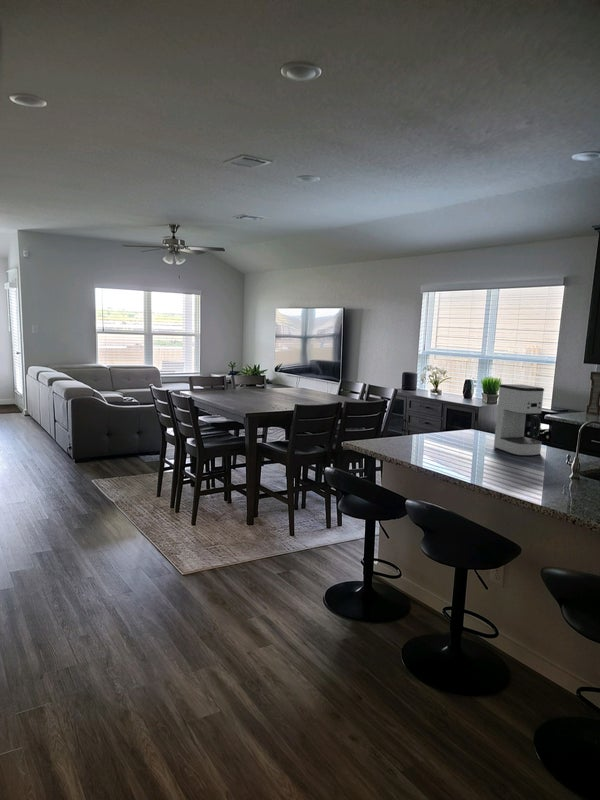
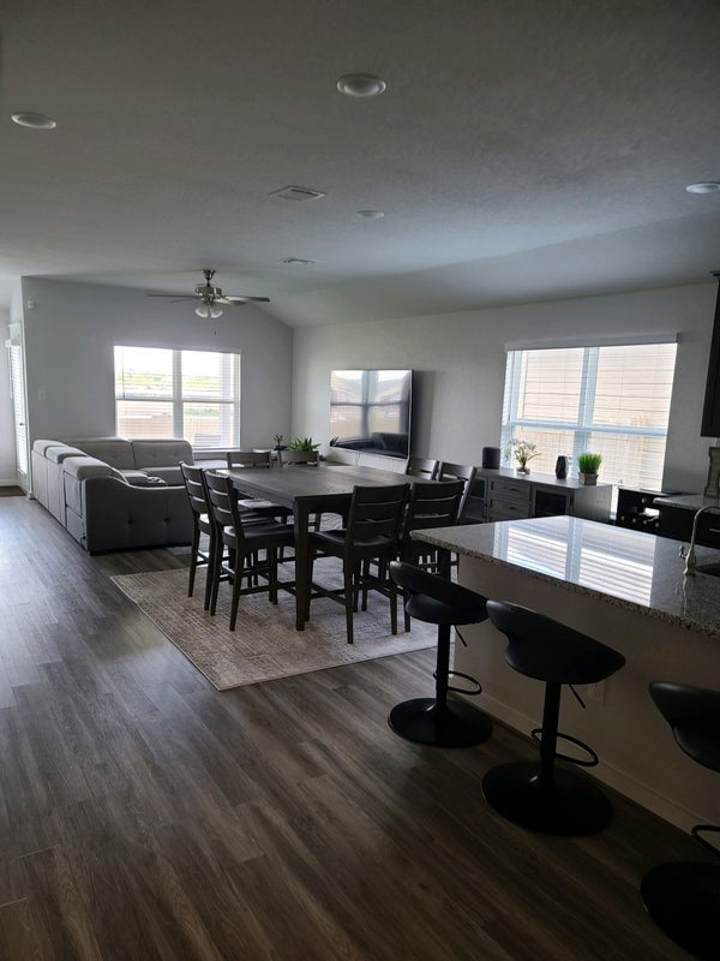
- coffee maker [493,383,545,457]
